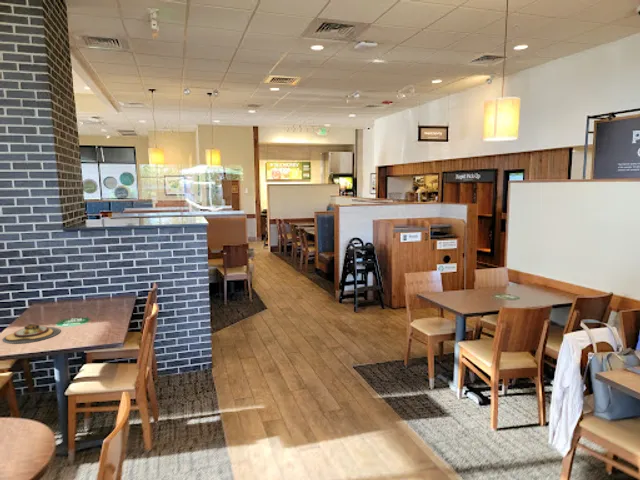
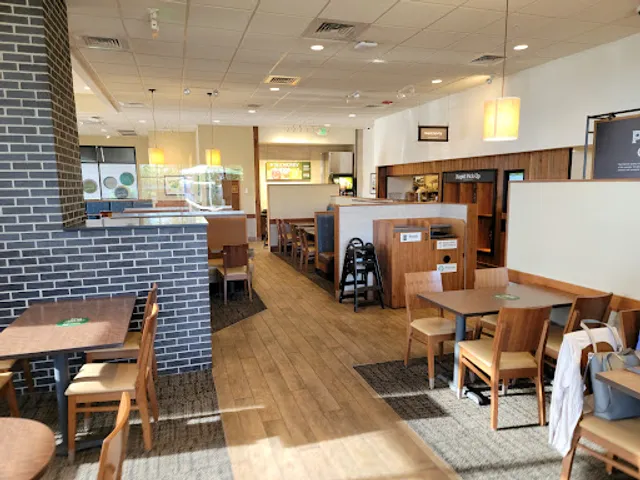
- plate [2,323,62,344]
